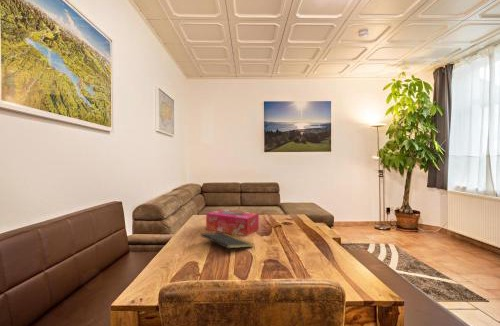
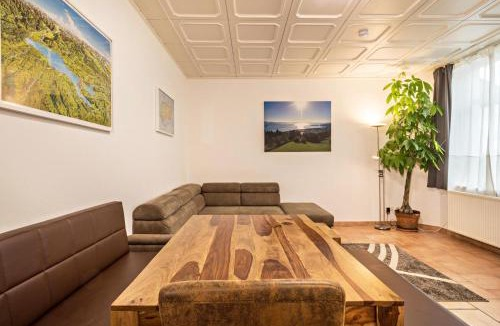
- notepad [200,232,254,256]
- tissue box [205,208,260,237]
